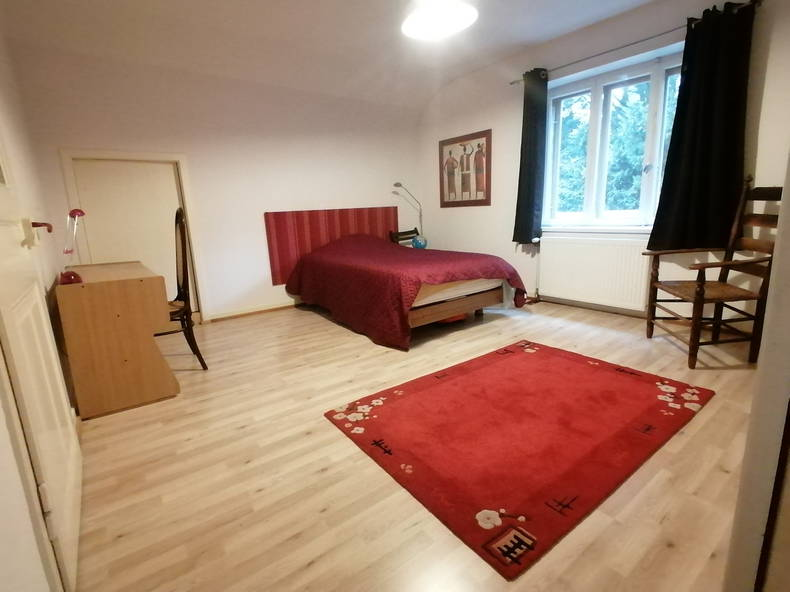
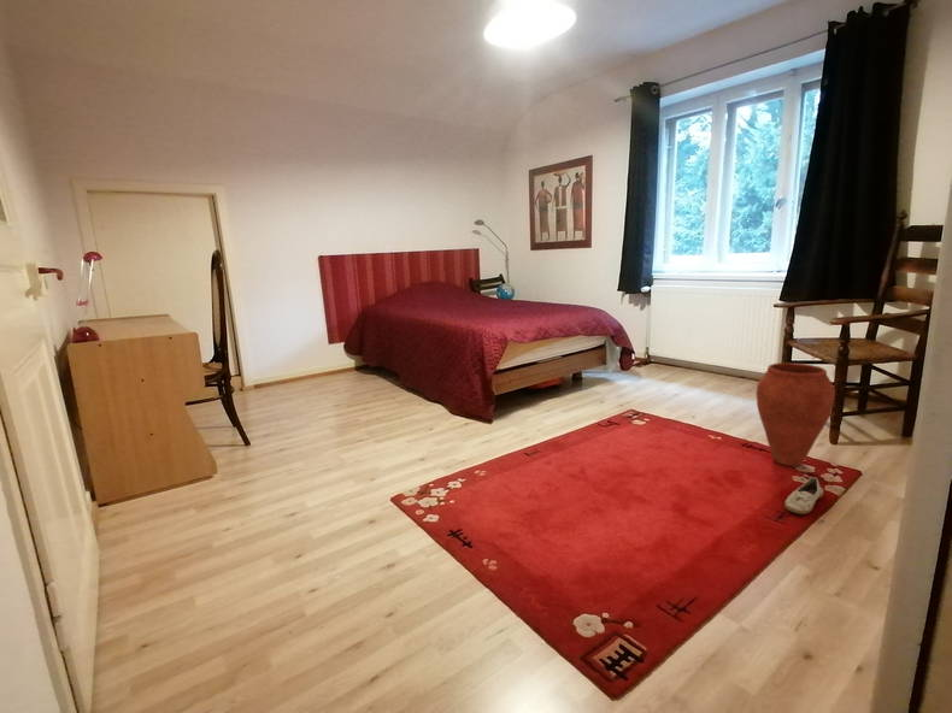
+ shoe [783,476,824,515]
+ vase [754,361,836,467]
